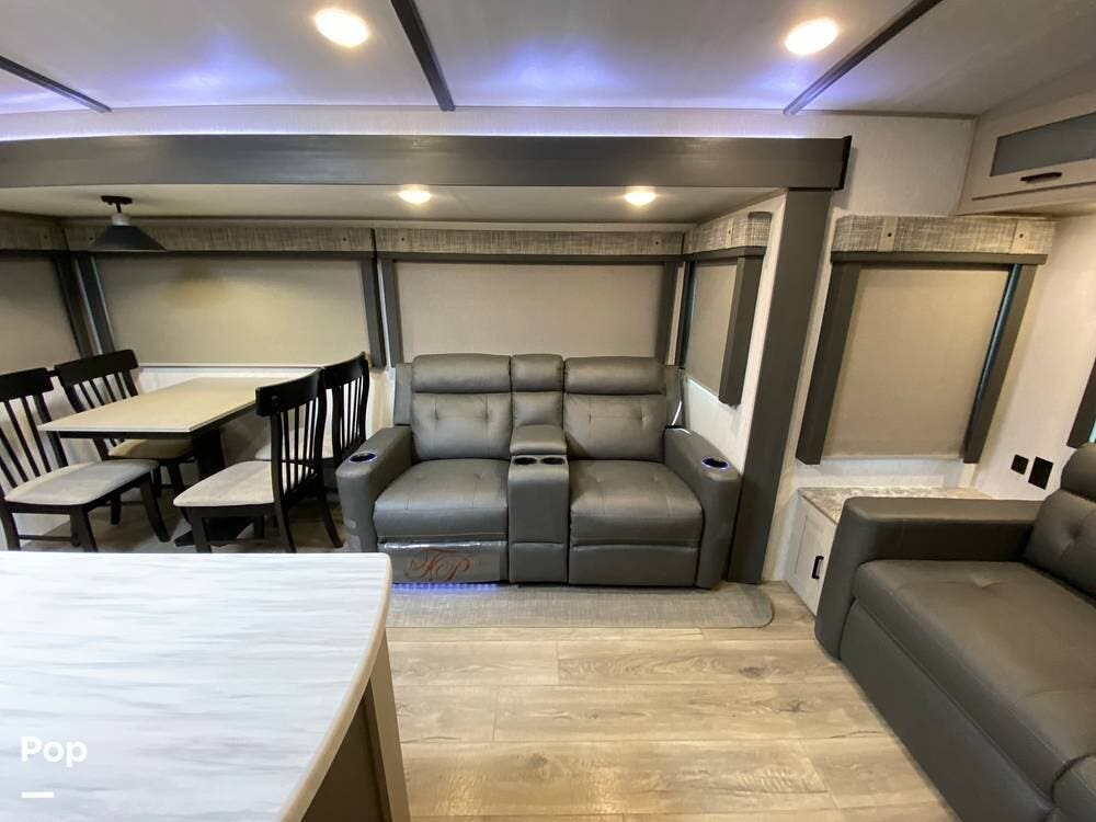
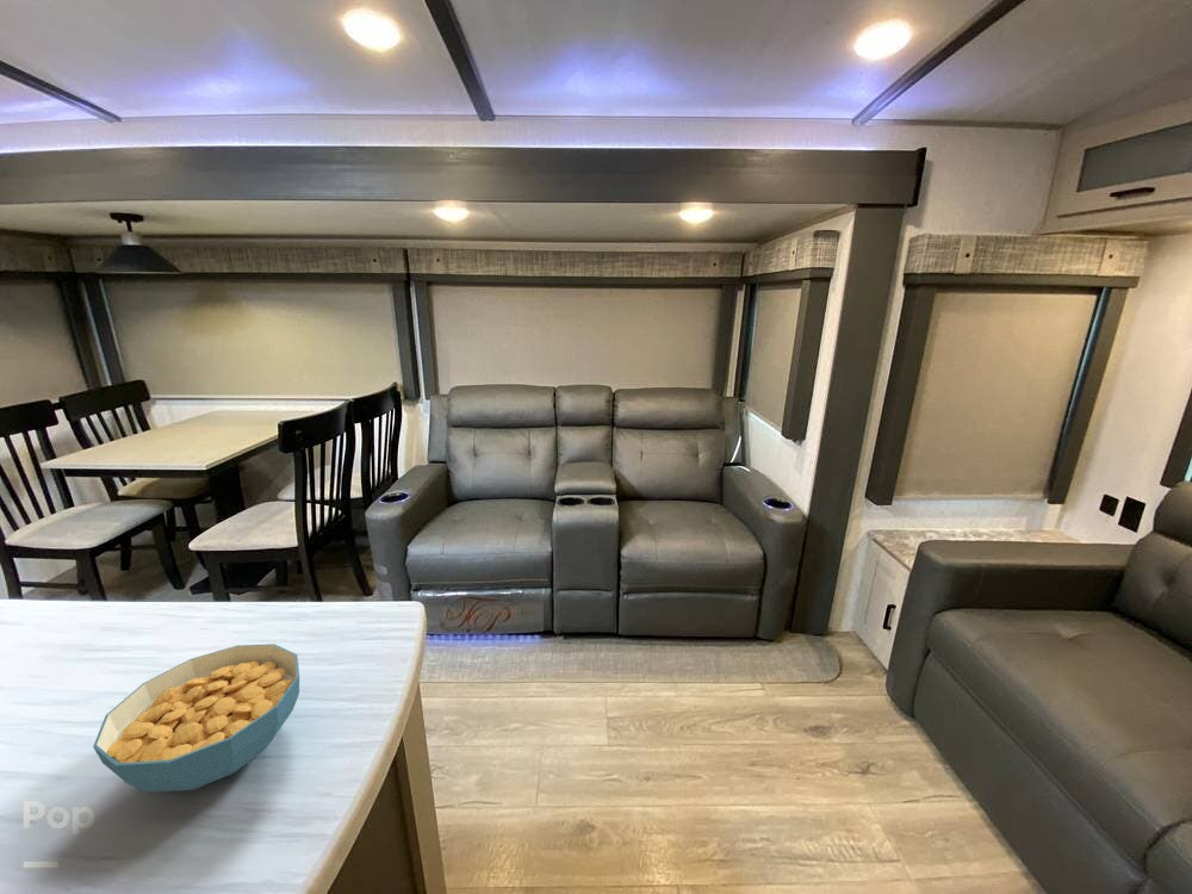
+ cereal bowl [92,642,300,793]
